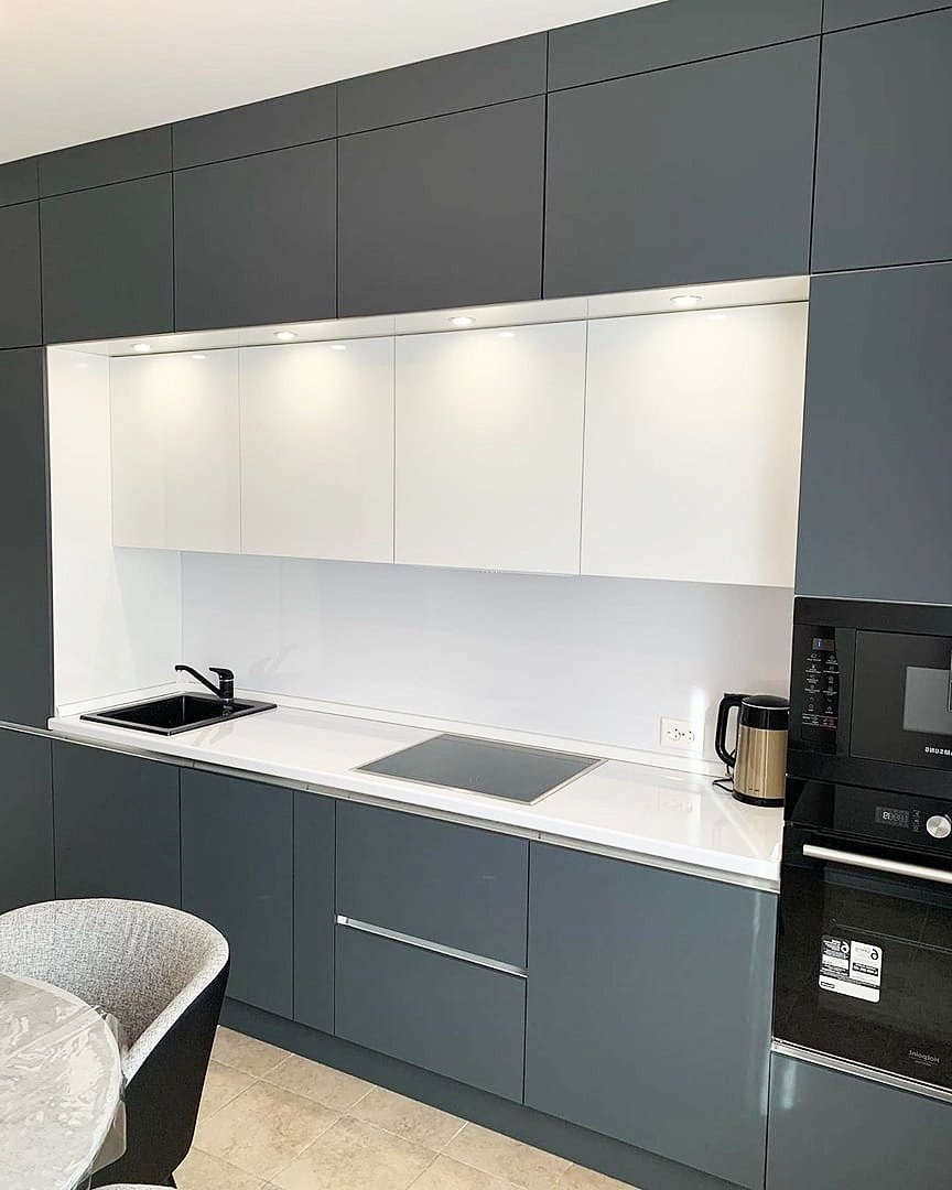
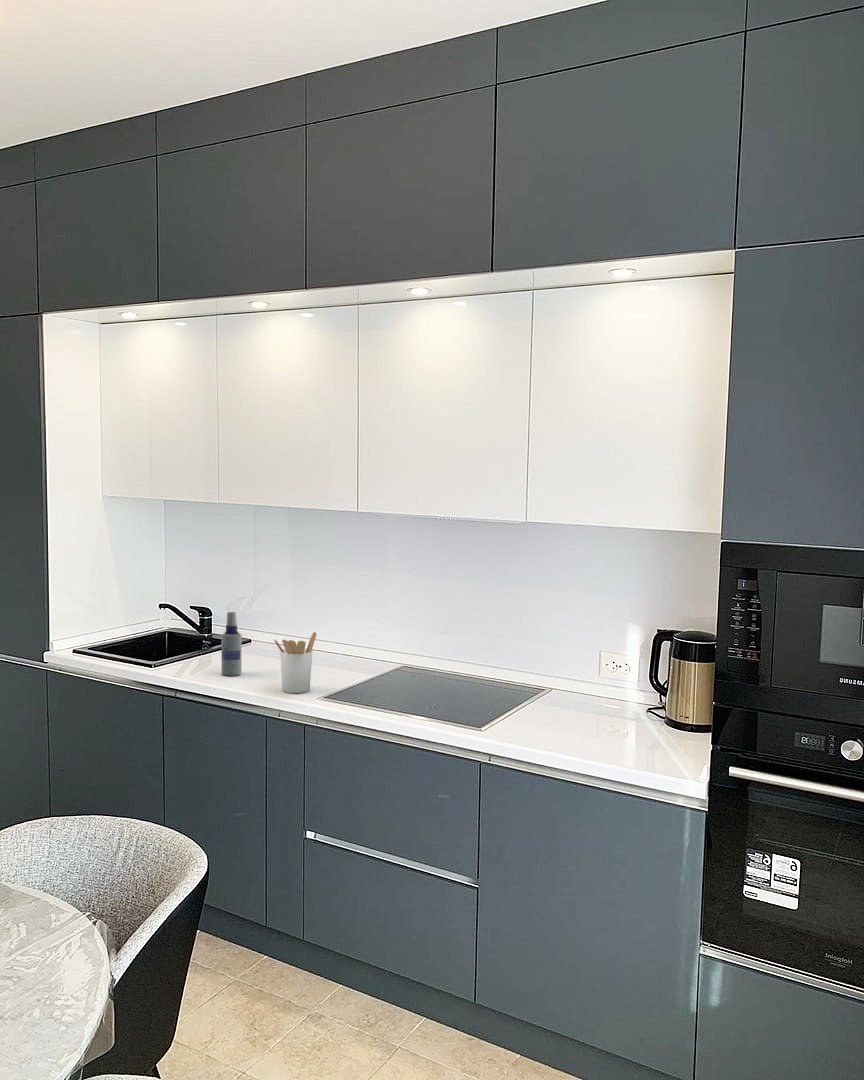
+ utensil holder [273,631,317,694]
+ spray bottle [221,611,243,677]
